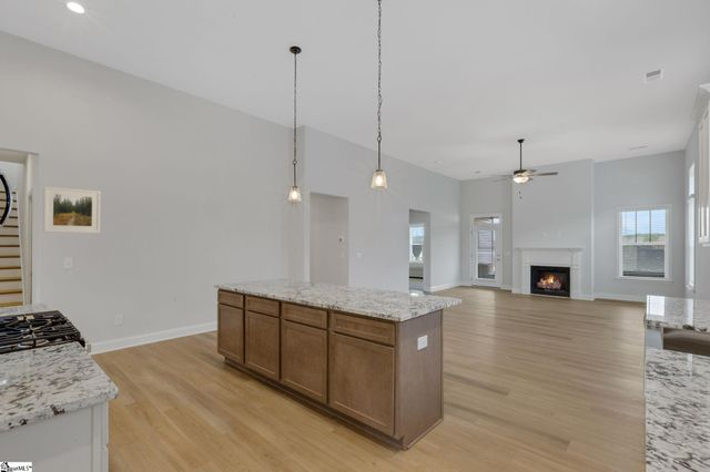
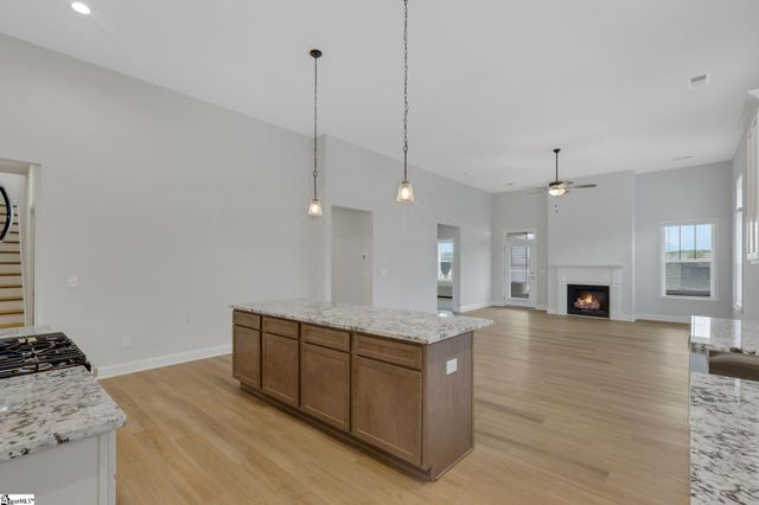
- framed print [42,185,102,234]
